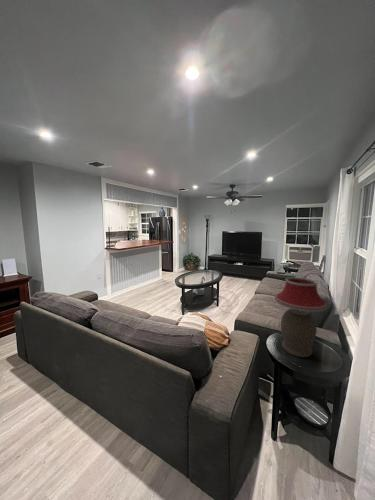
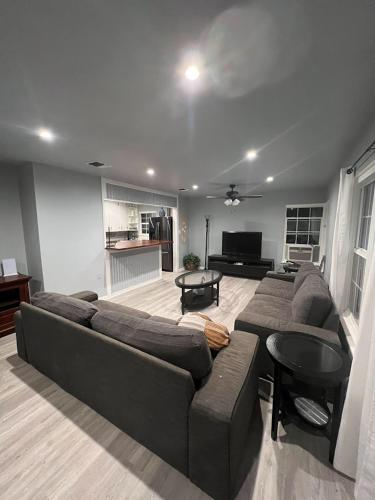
- table lamp [274,276,329,358]
